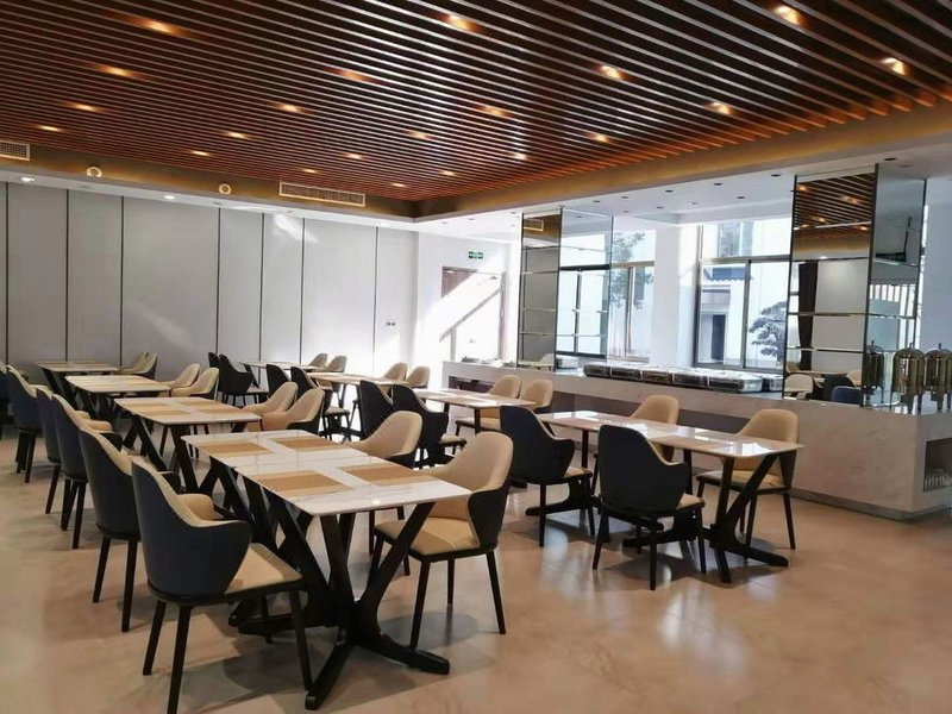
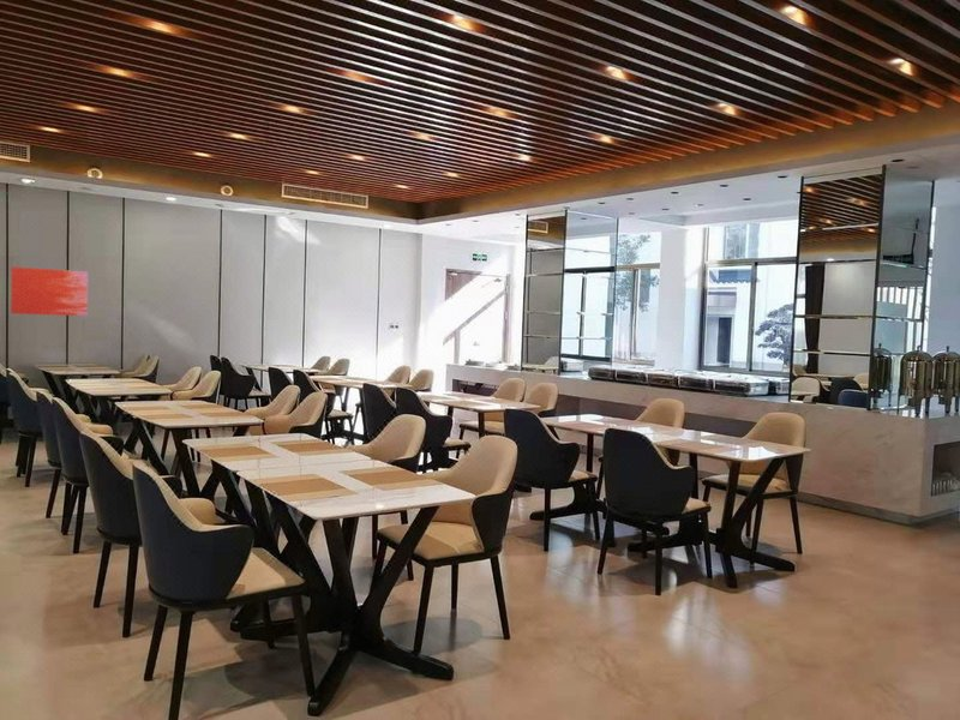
+ wall art [10,265,89,317]
